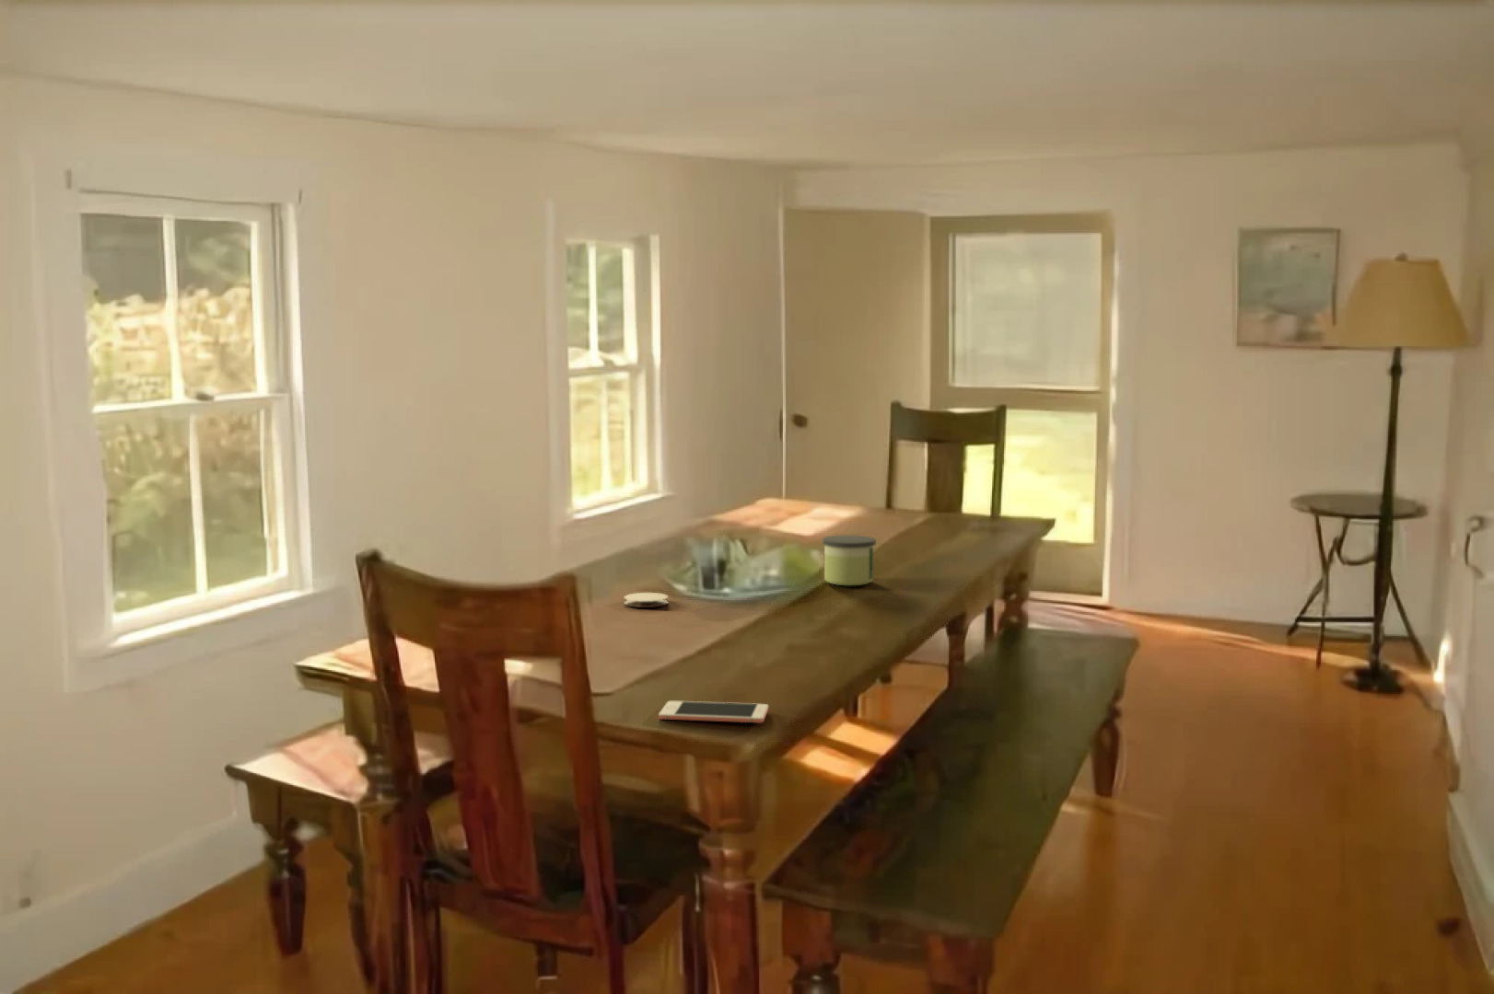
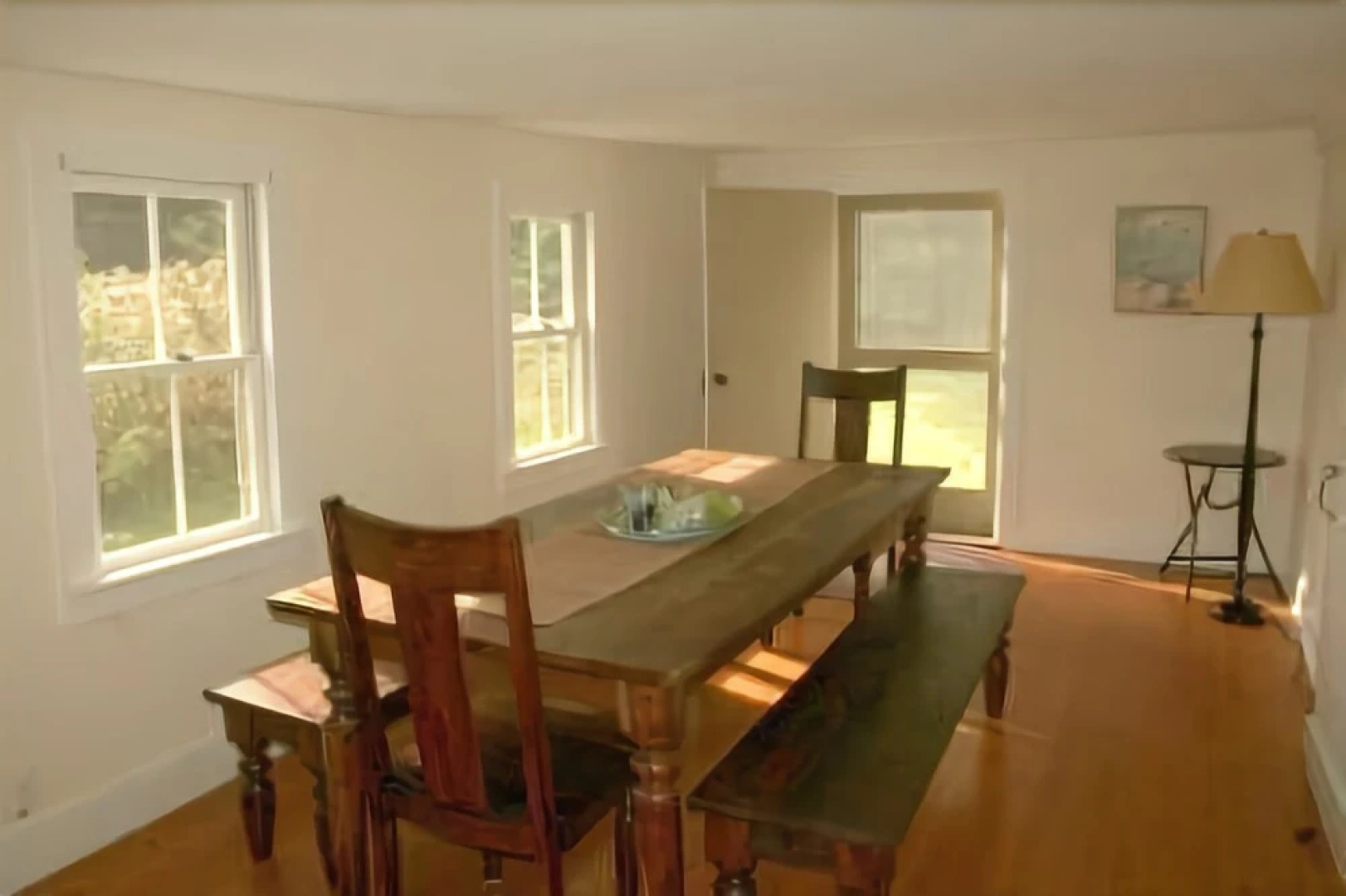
- coaster [623,591,668,608]
- cell phone [658,700,769,723]
- candle [821,534,877,586]
